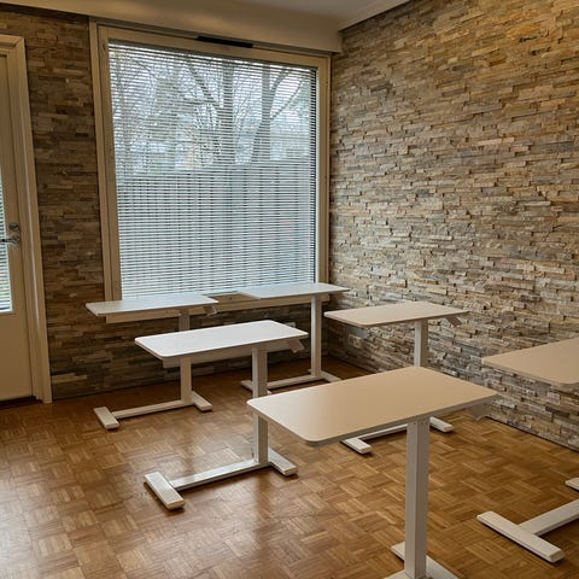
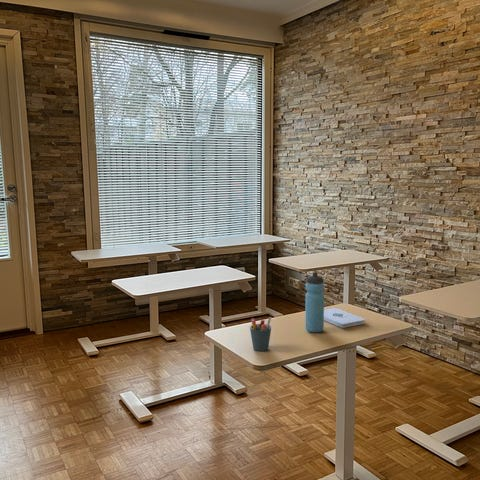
+ notepad [324,307,366,329]
+ pen holder [249,316,272,352]
+ water bottle [304,271,325,334]
